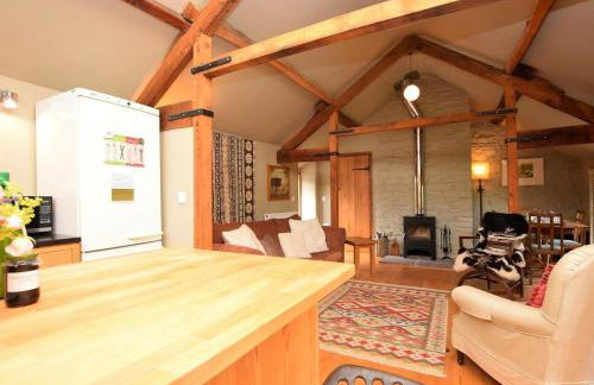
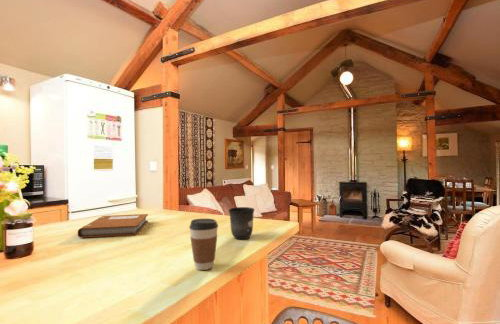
+ notebook [77,213,149,239]
+ coffee cup [188,218,219,271]
+ mug [228,206,256,240]
